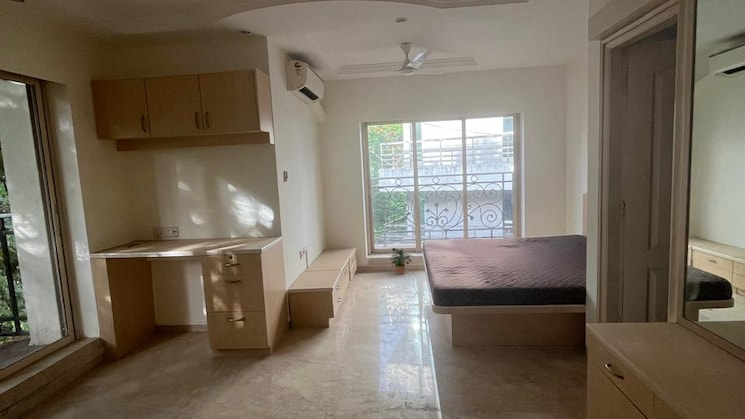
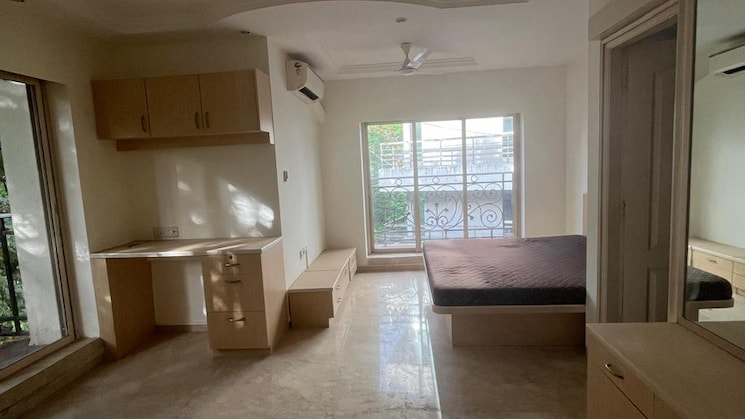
- potted plant [389,247,415,275]
